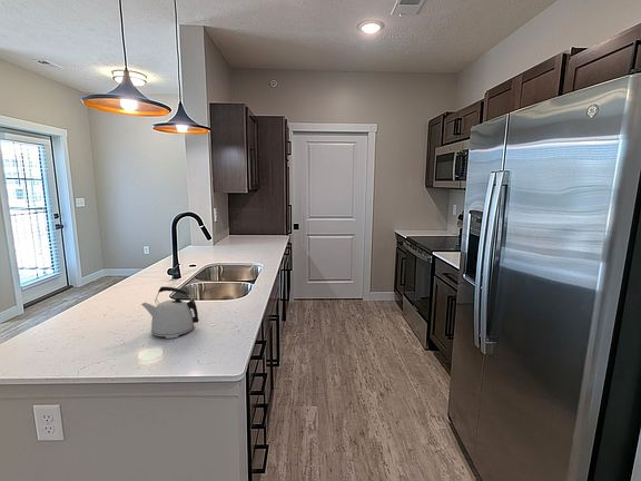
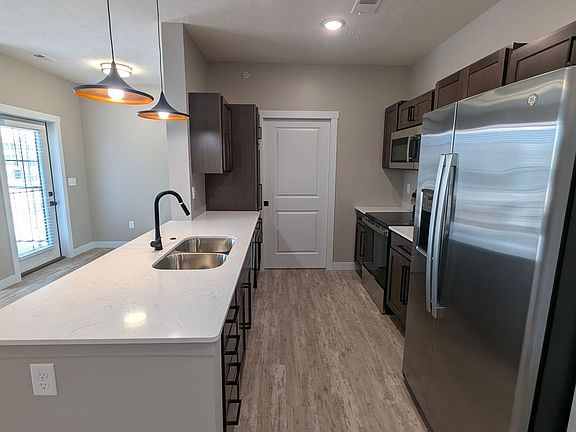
- kettle [140,286,200,340]
